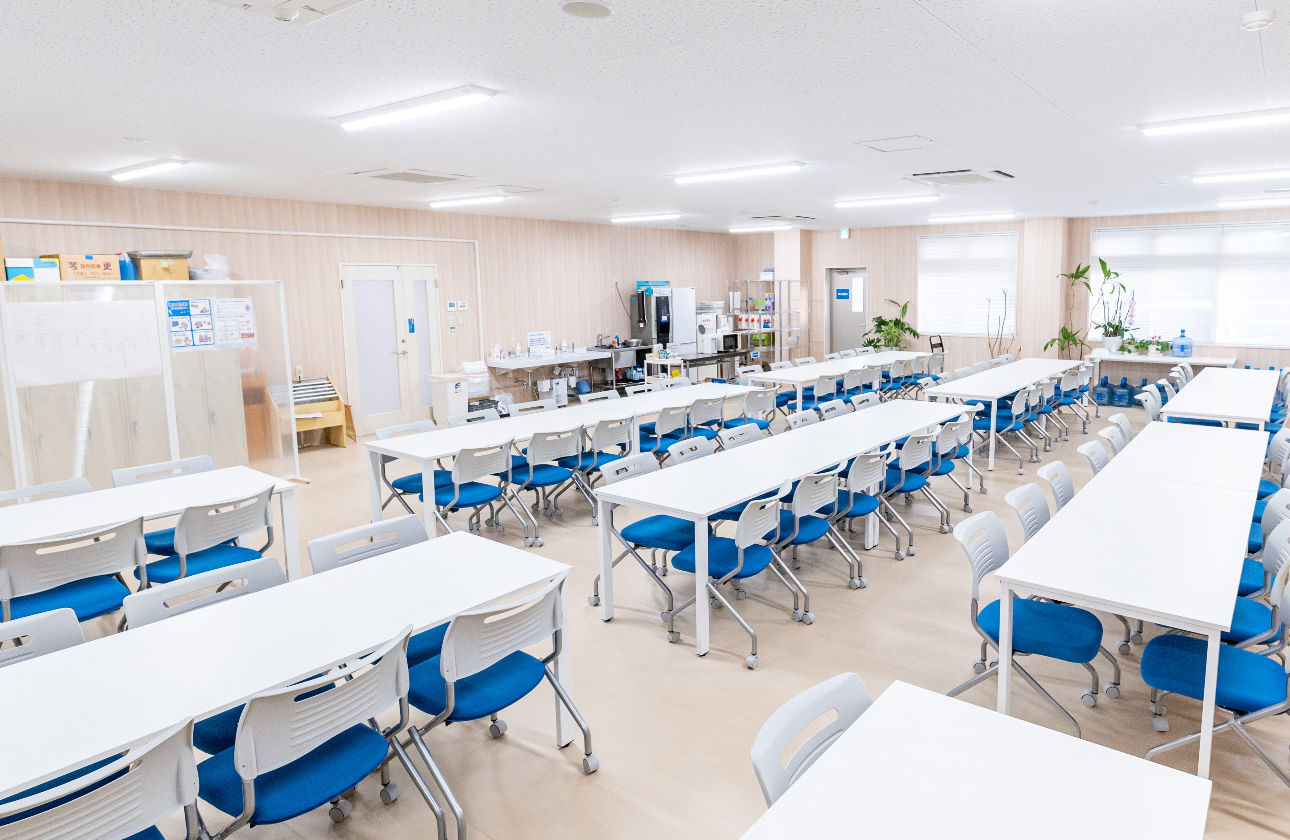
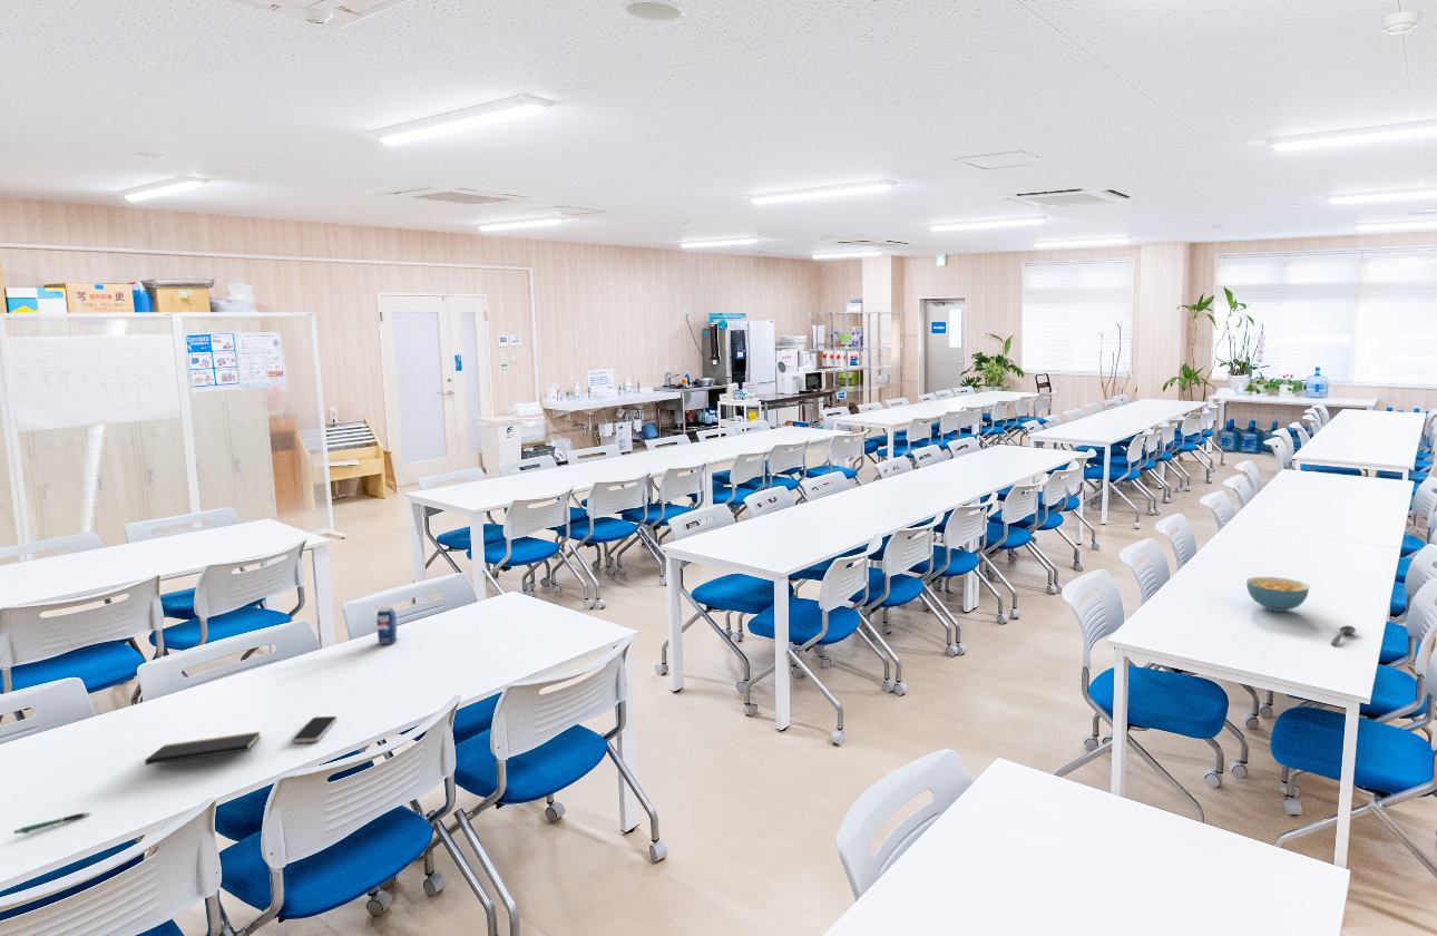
+ cereal bowl [1245,576,1310,613]
+ smartphone [292,715,339,744]
+ notepad [144,731,262,767]
+ beverage can [375,606,399,645]
+ pen [13,811,92,835]
+ soupspoon [1330,625,1357,646]
